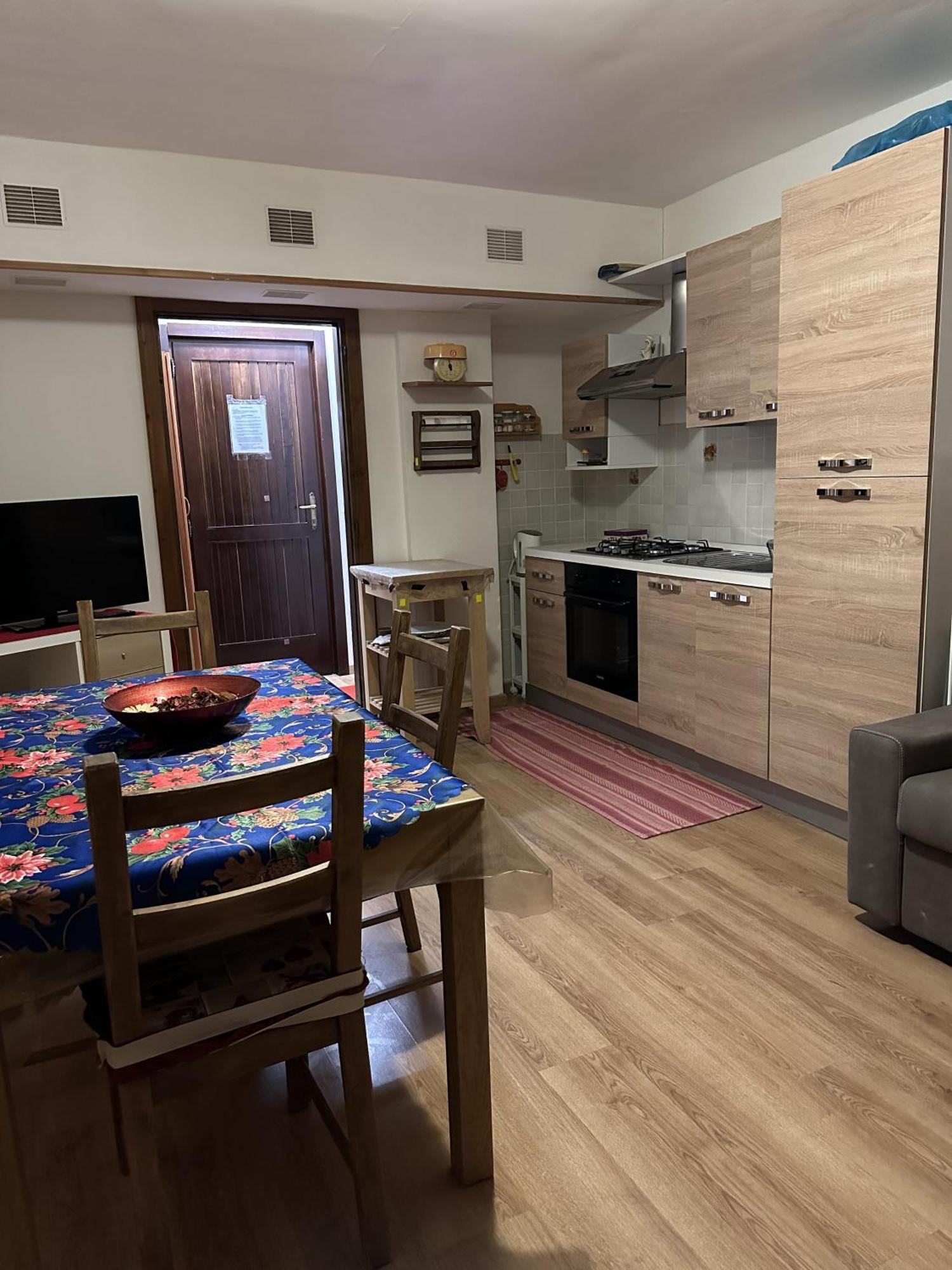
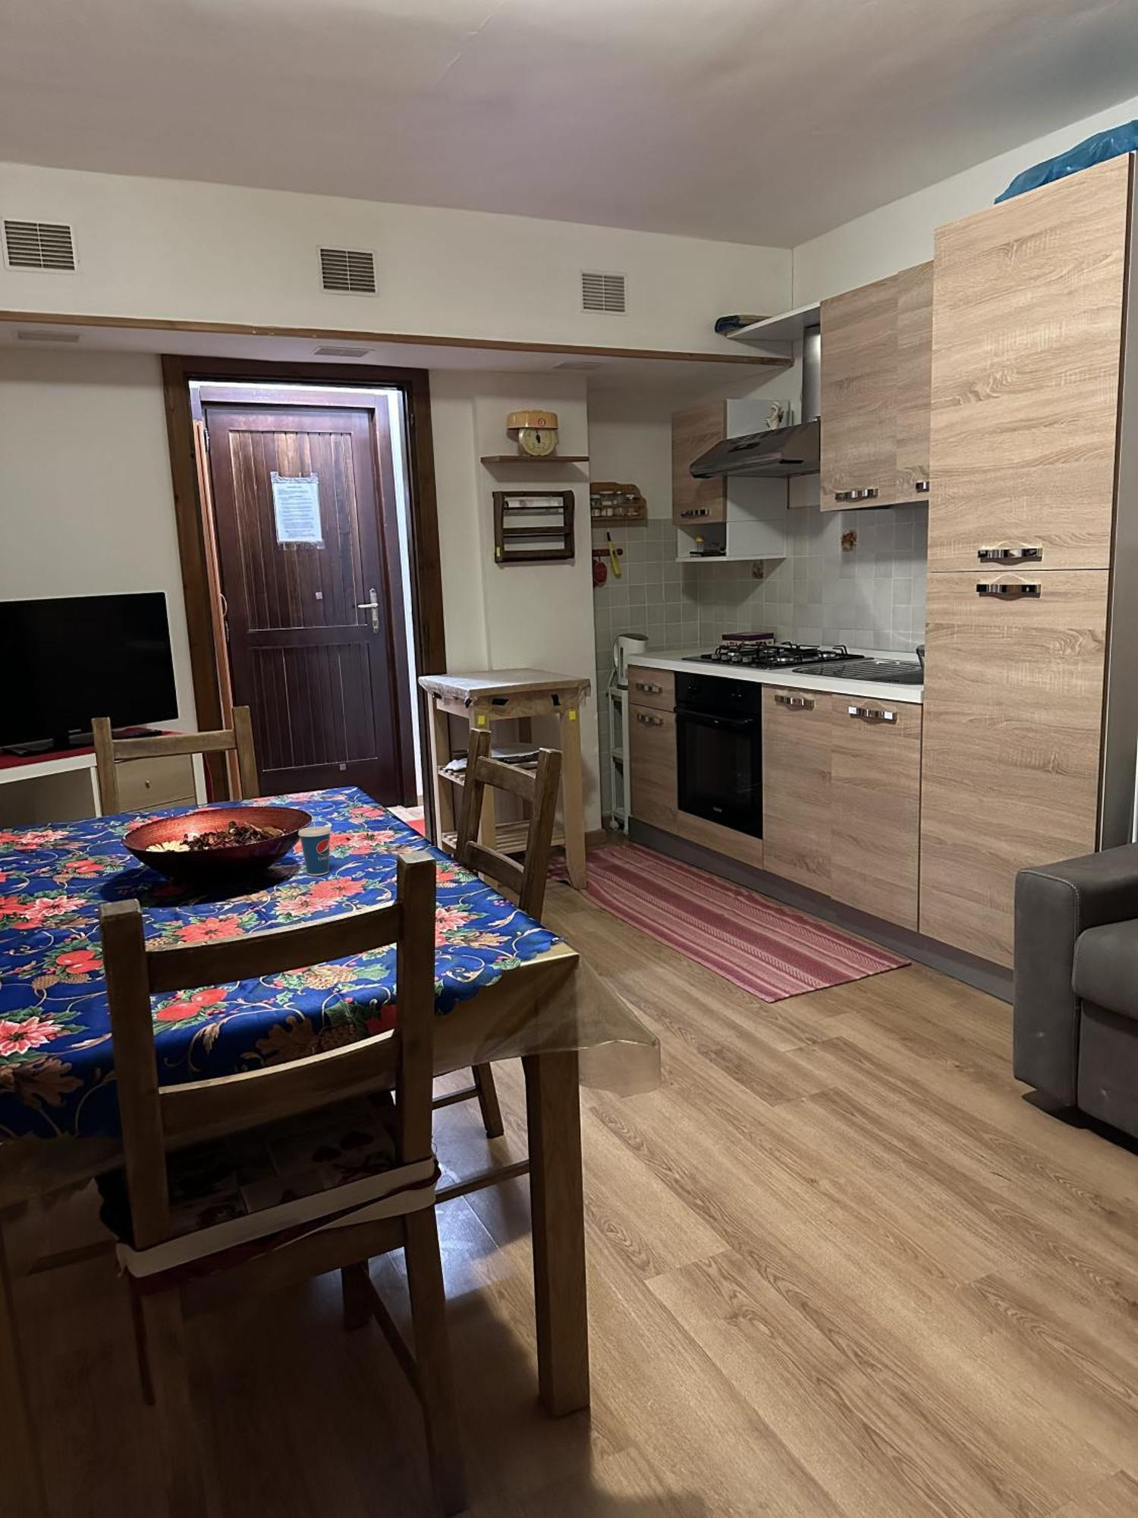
+ cup [298,808,332,876]
